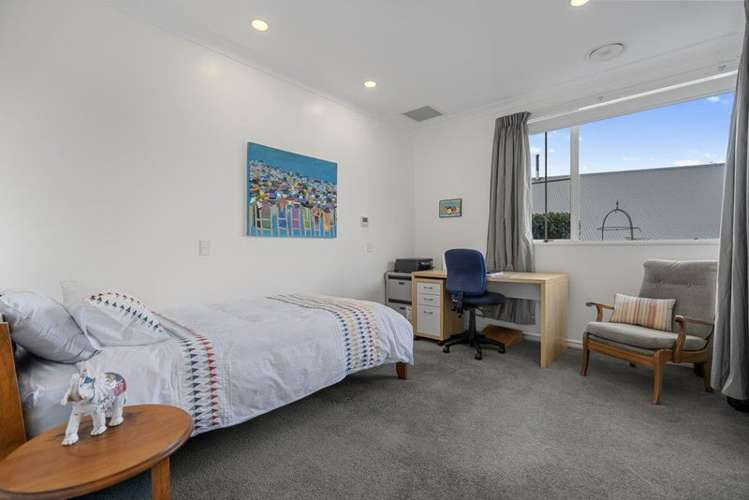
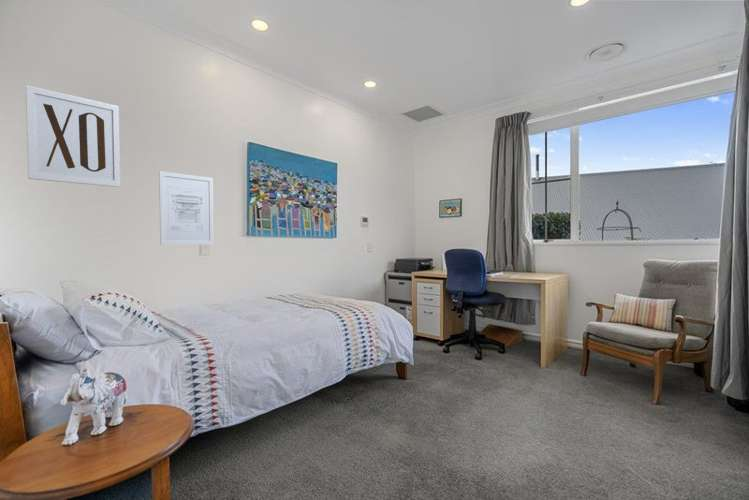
+ wall art [25,84,121,188]
+ wall art [158,170,215,246]
